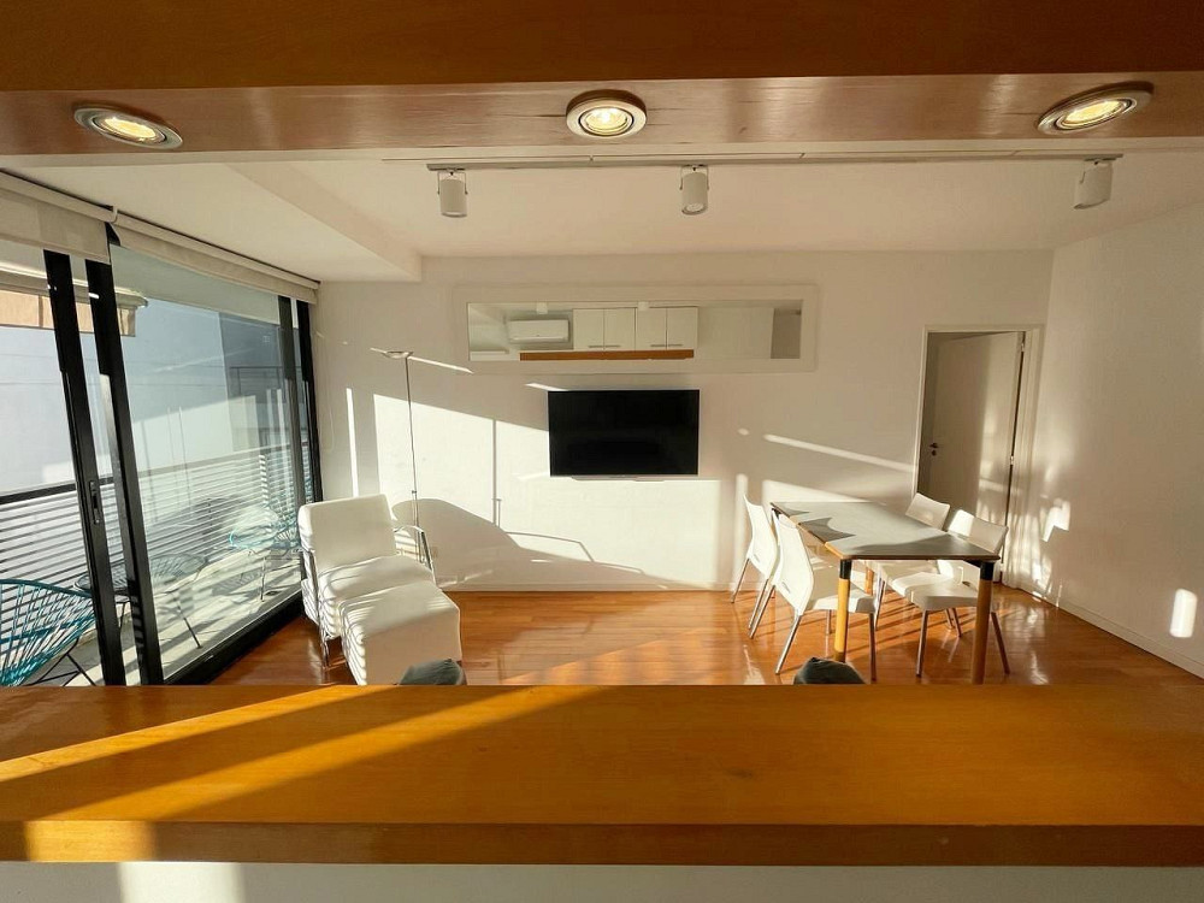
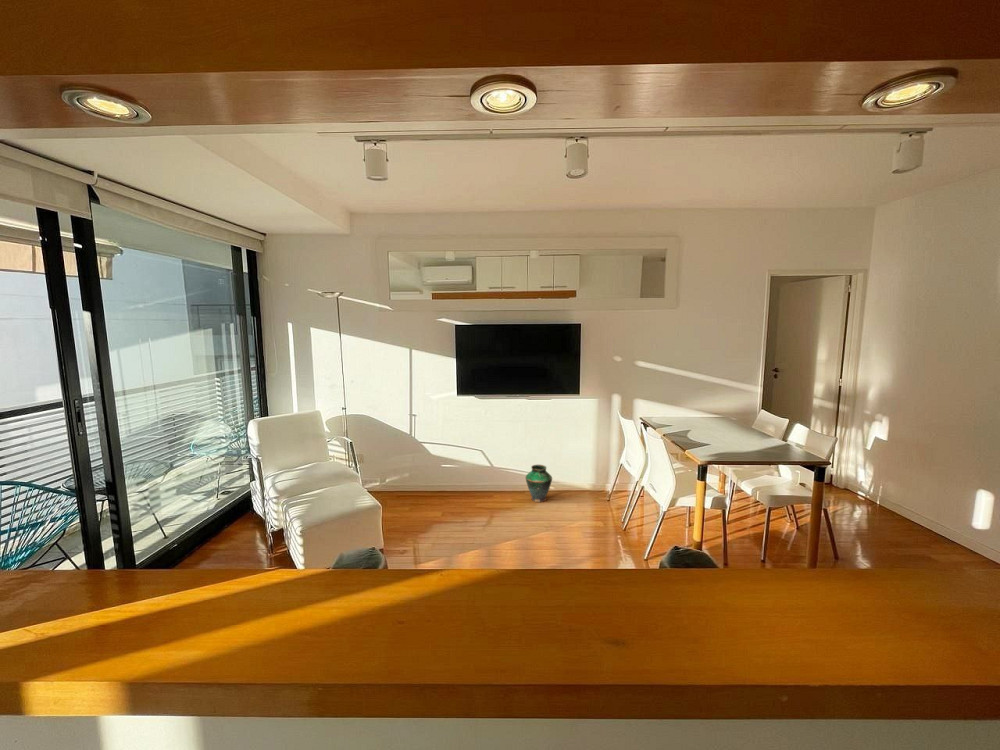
+ vase [524,464,553,503]
